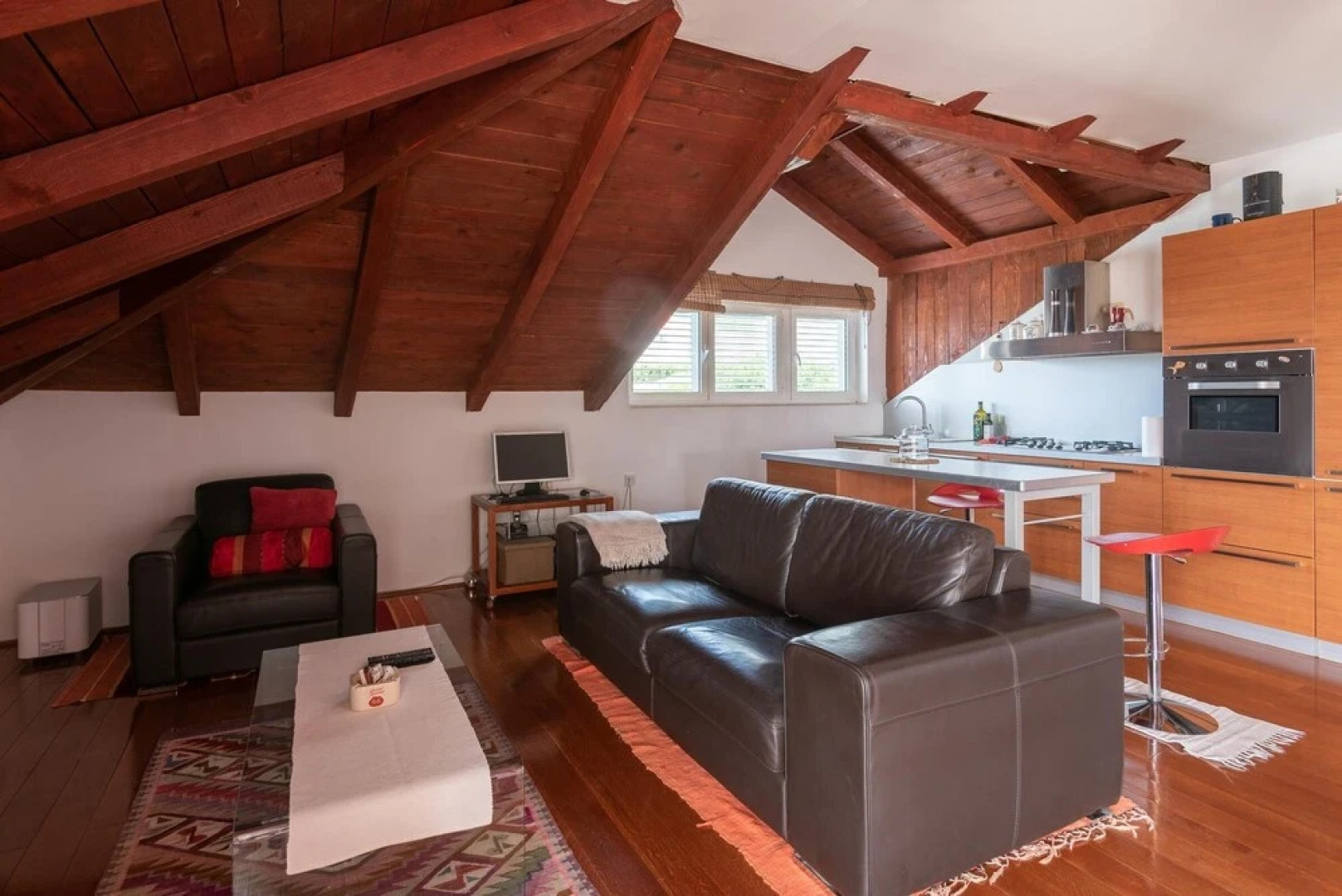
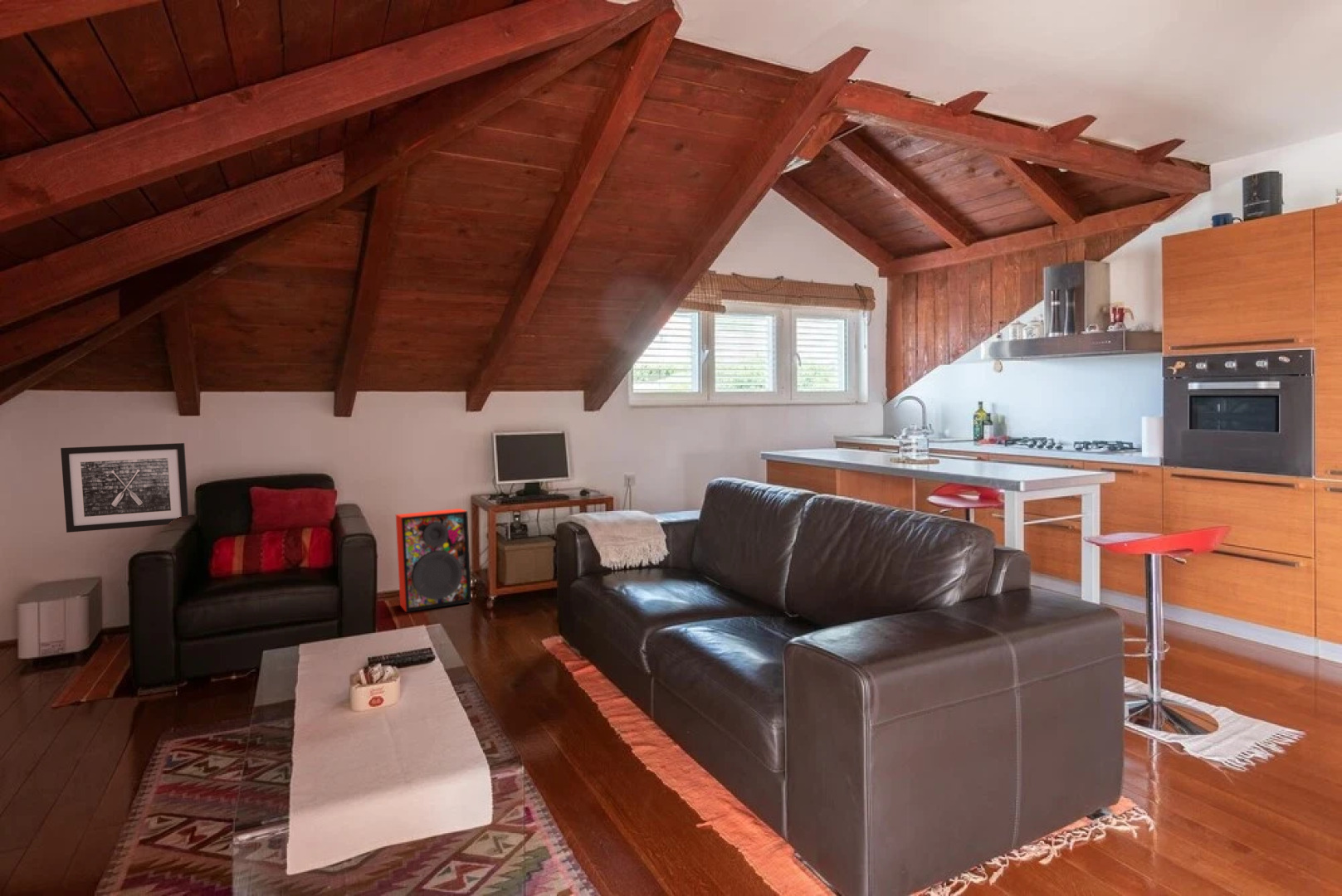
+ speaker [395,508,472,613]
+ wall art [60,442,190,533]
